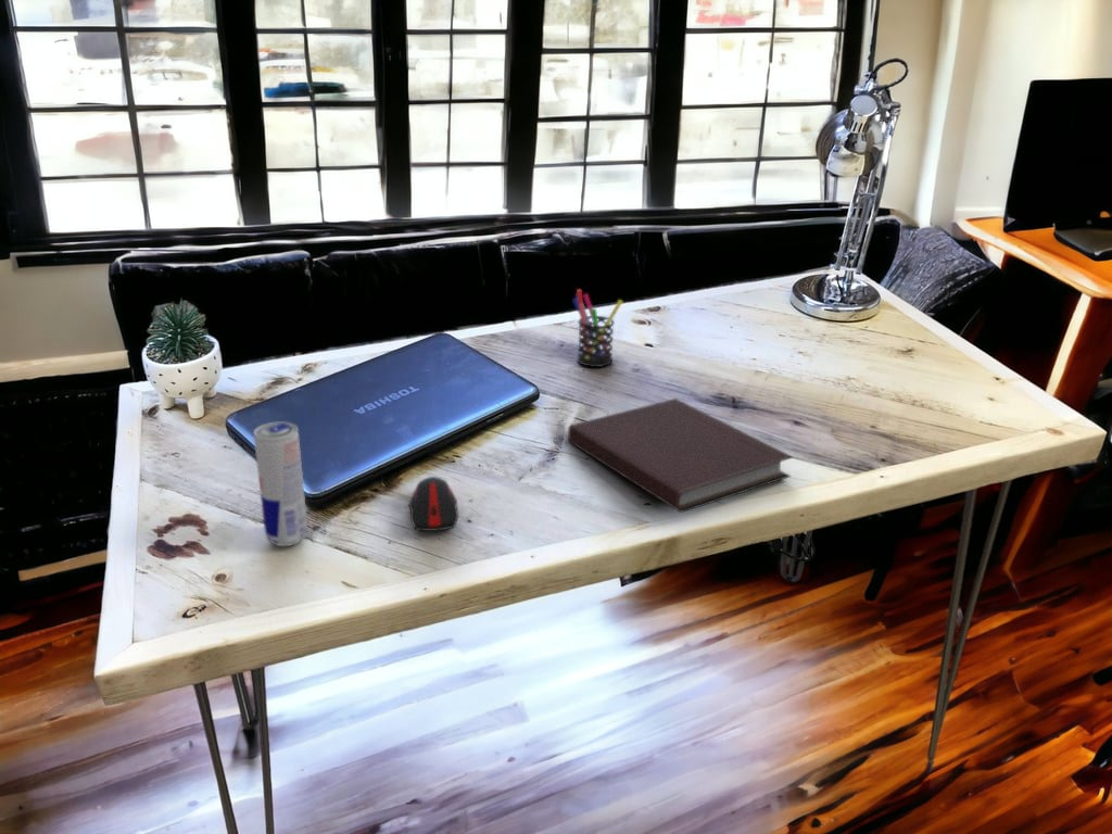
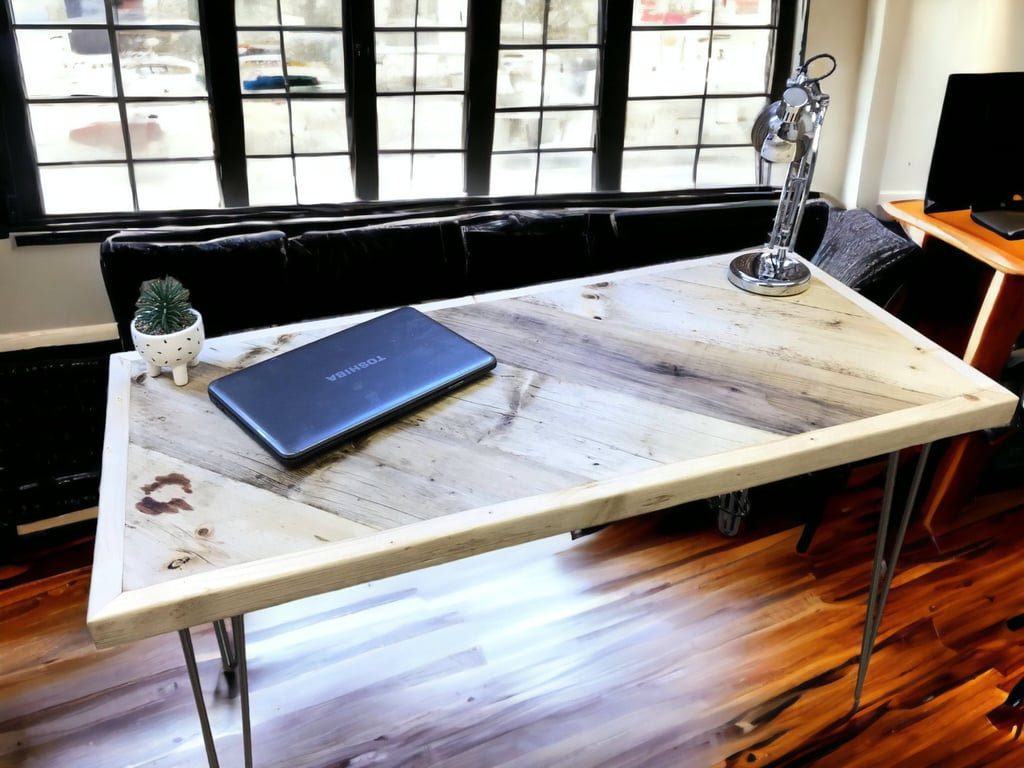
- notebook [567,397,795,514]
- computer mouse [408,476,459,532]
- pen holder [571,289,623,368]
- beverage can [253,421,308,547]
